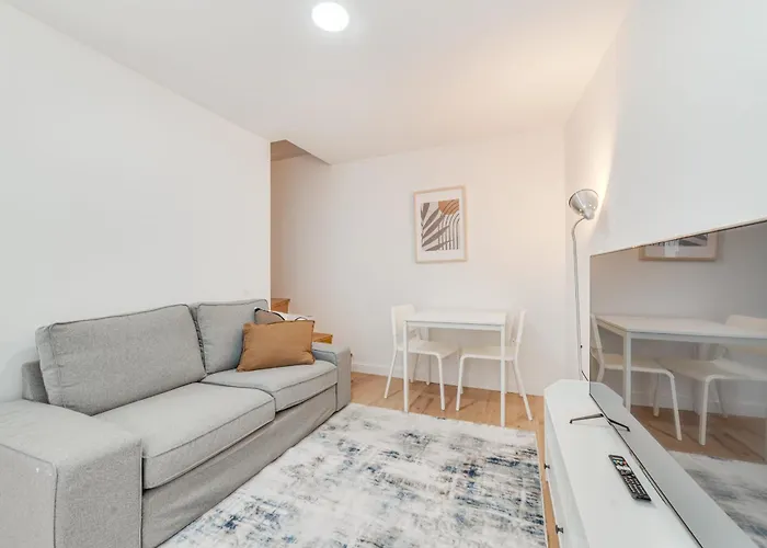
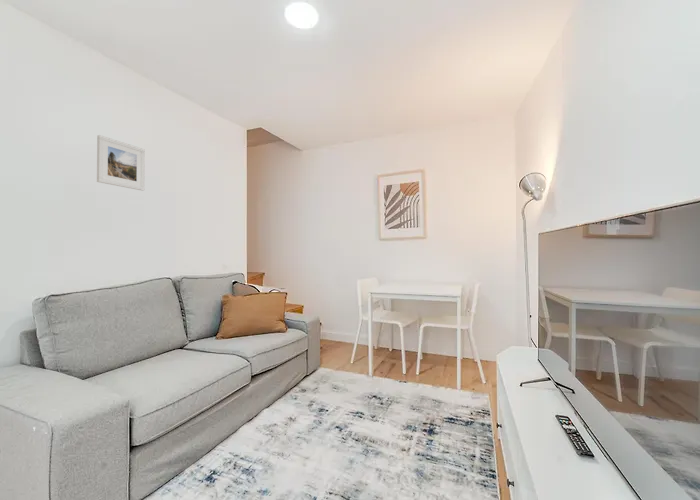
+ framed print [96,134,146,192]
